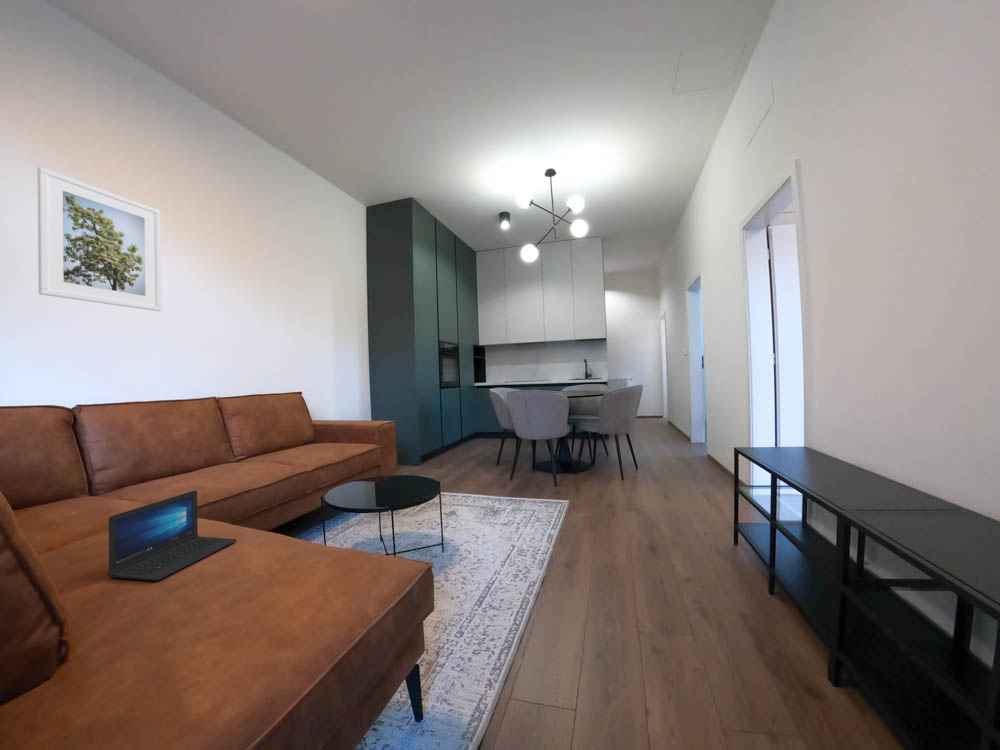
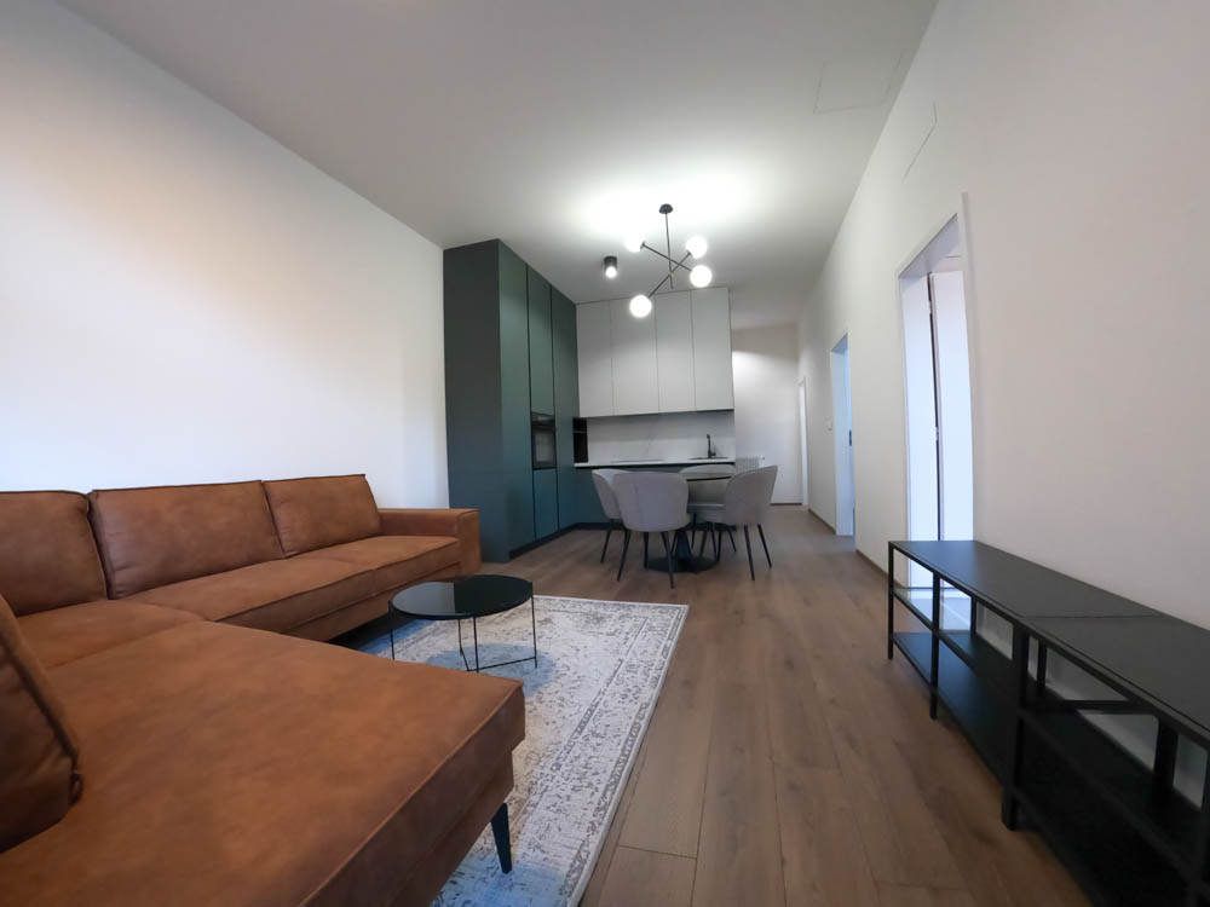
- laptop [107,489,238,582]
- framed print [37,166,163,312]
